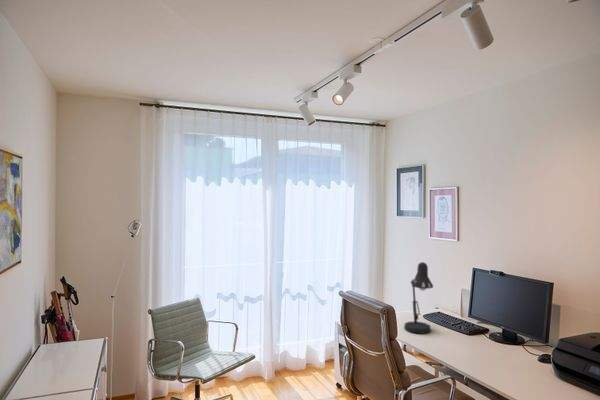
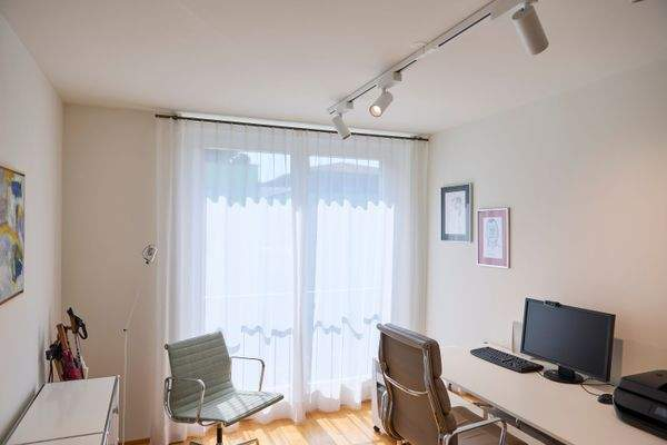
- desk lamp [403,261,434,335]
